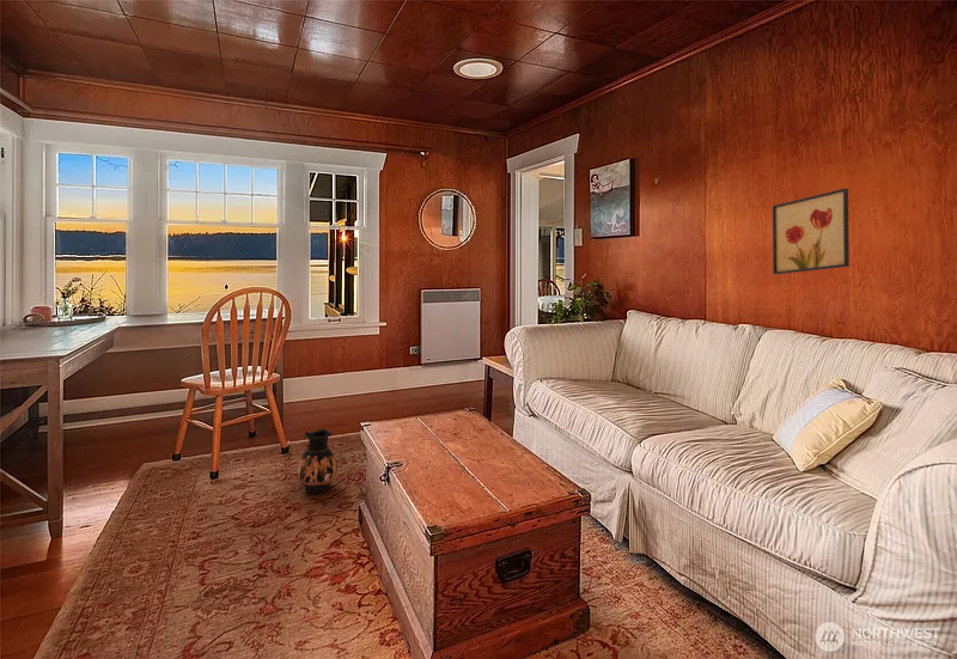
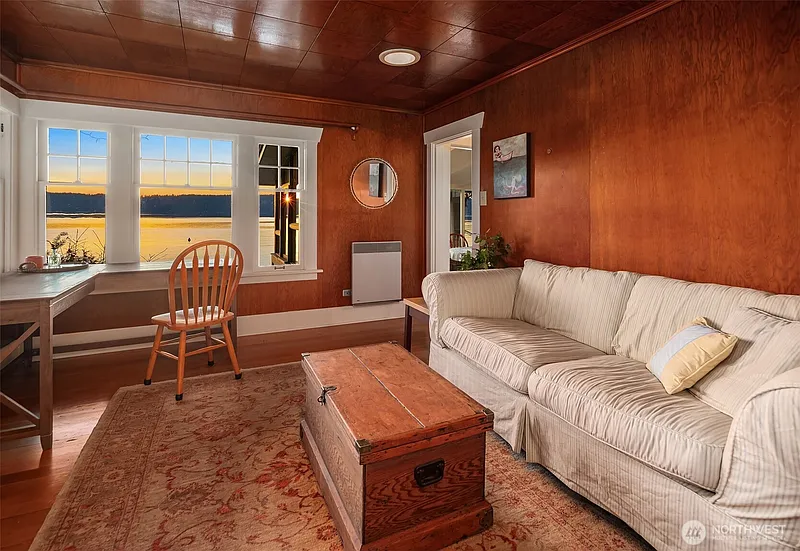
- wall art [772,187,851,275]
- ceramic jug [295,427,339,494]
